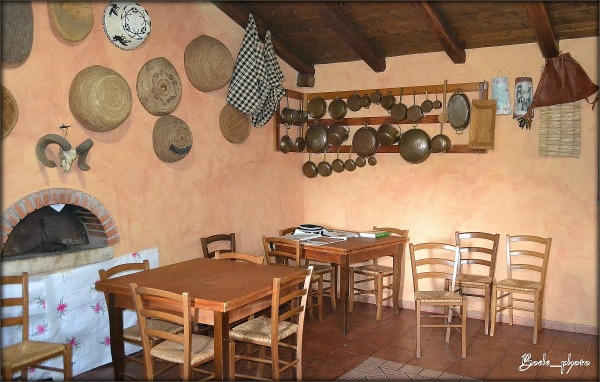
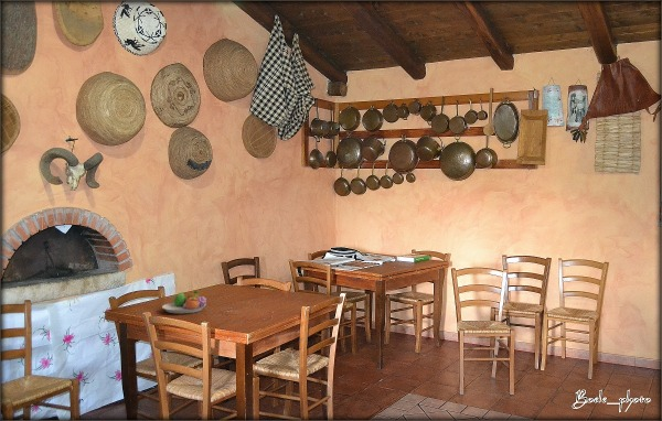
+ fruit bowl [161,290,207,315]
